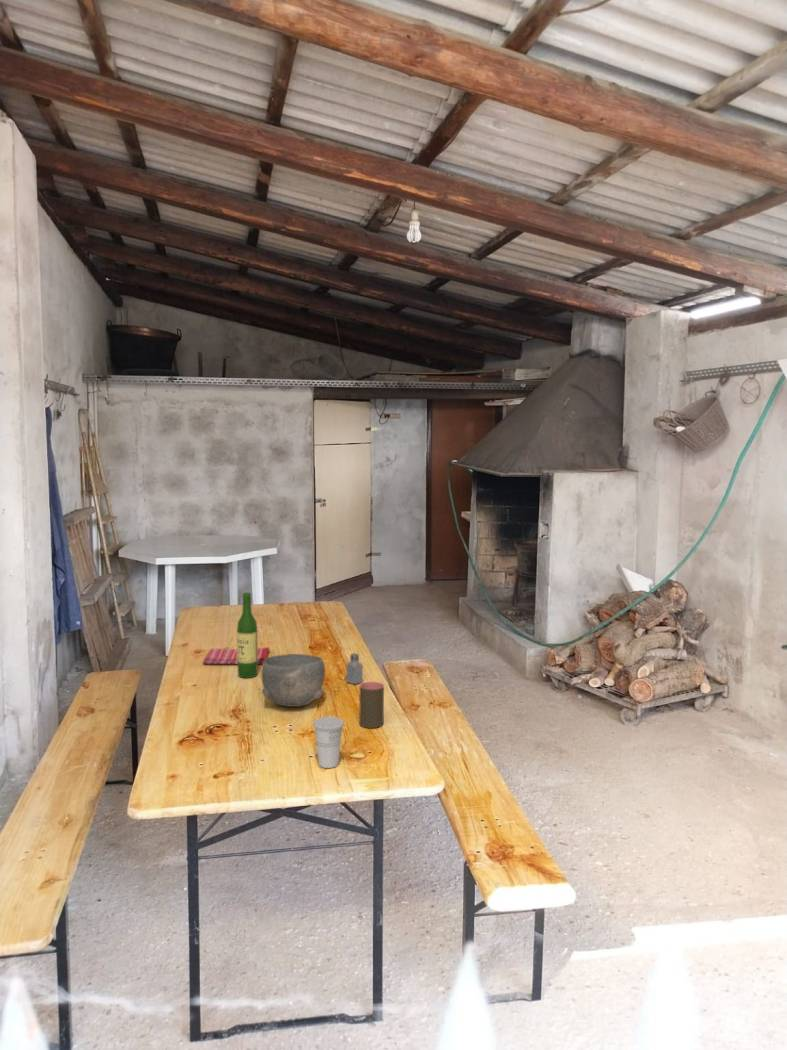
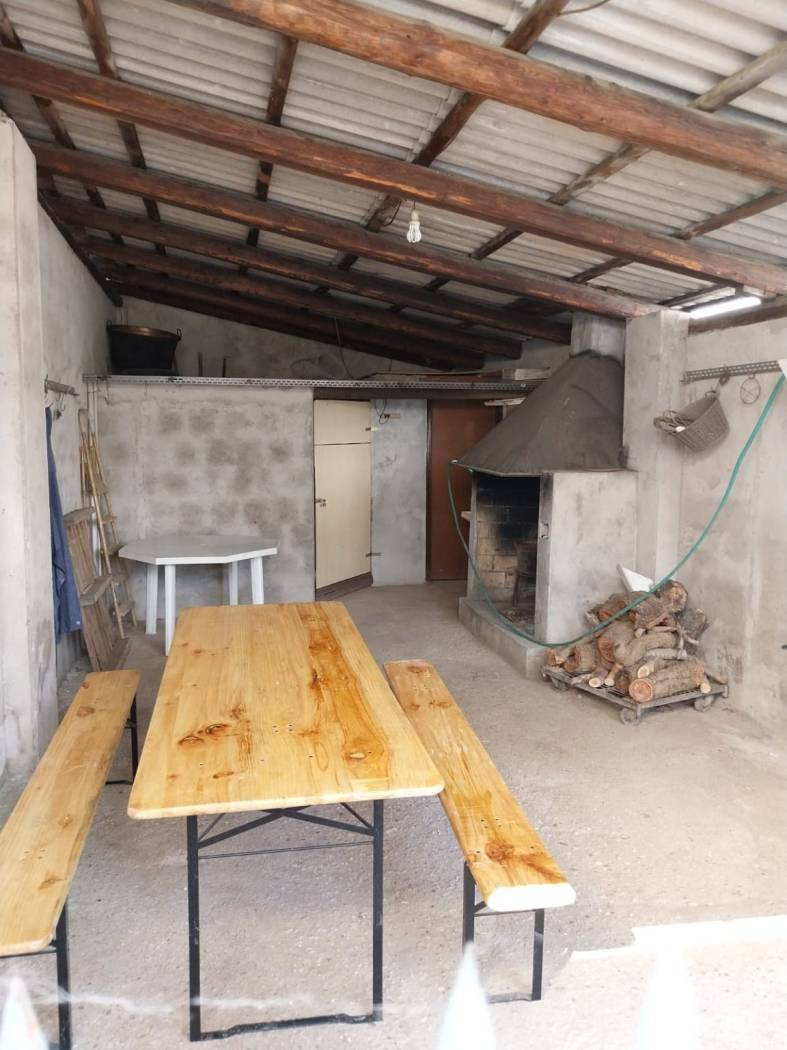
- cup [312,716,345,769]
- bowl [260,653,326,708]
- dish towel [202,646,271,665]
- saltshaker [345,652,364,685]
- wine bottle [236,592,259,679]
- cup [358,681,385,729]
